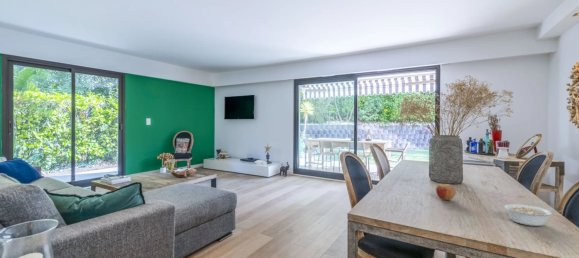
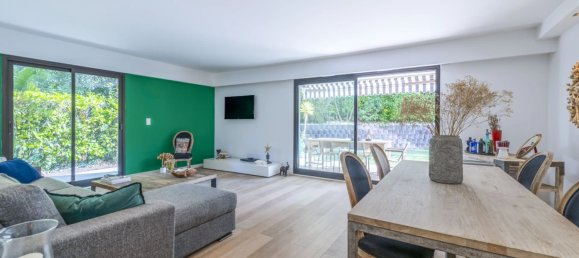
- fruit [435,181,457,201]
- legume [504,203,561,227]
